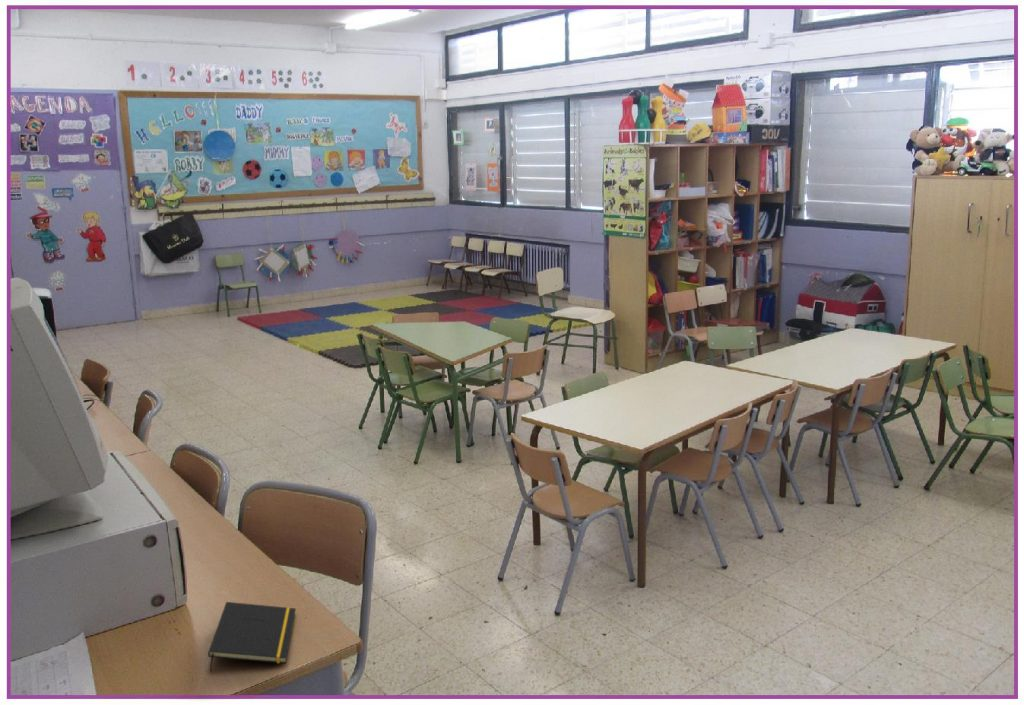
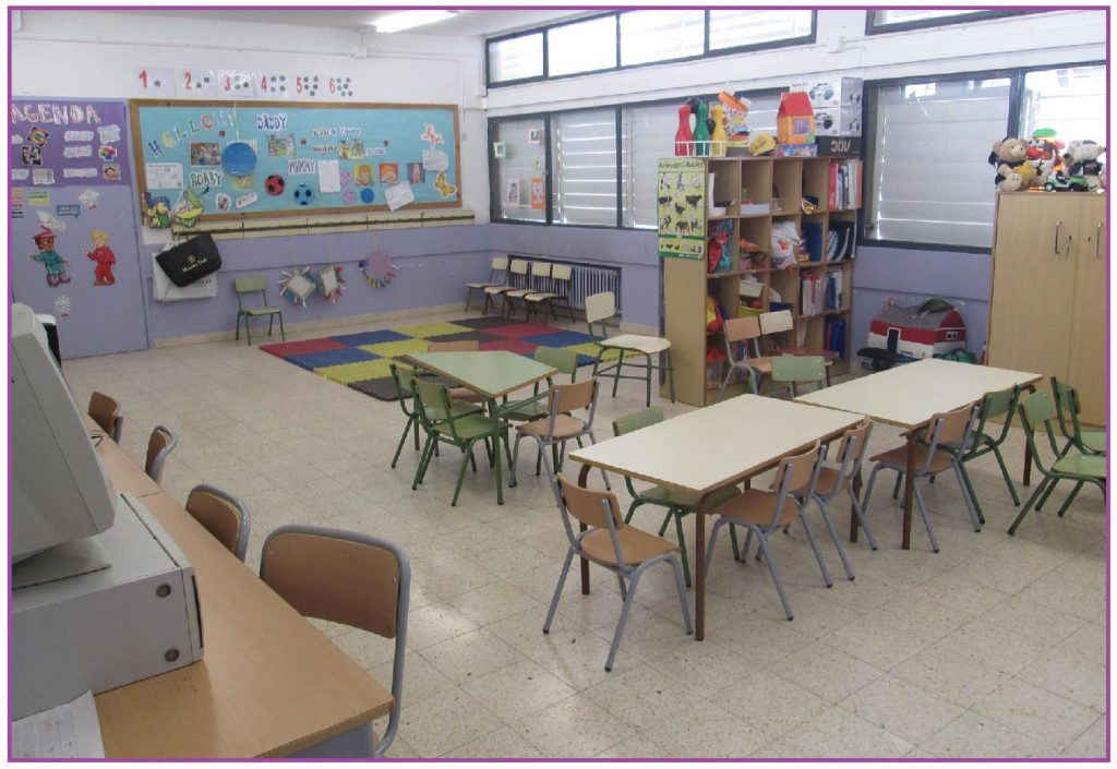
- notepad [207,601,297,673]
